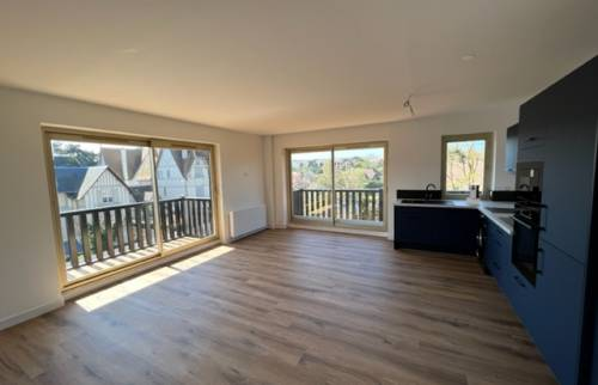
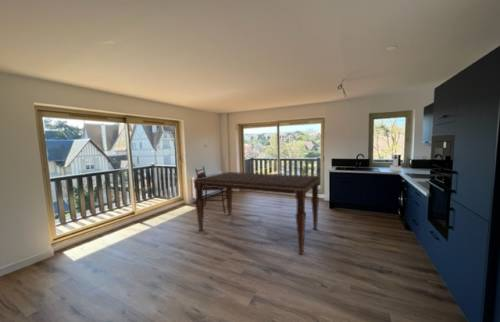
+ dining chair [195,166,227,214]
+ dining table [192,171,322,255]
